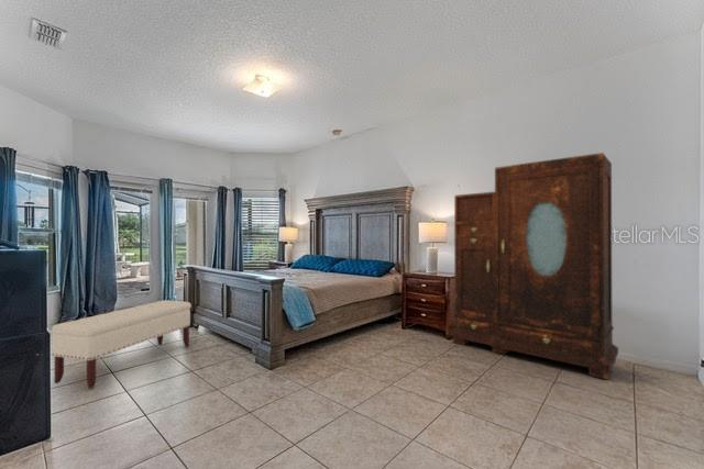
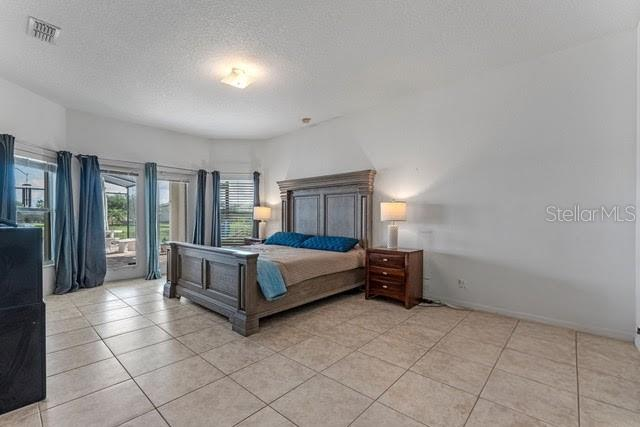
- wardrobe [449,152,619,380]
- bench [51,299,193,390]
